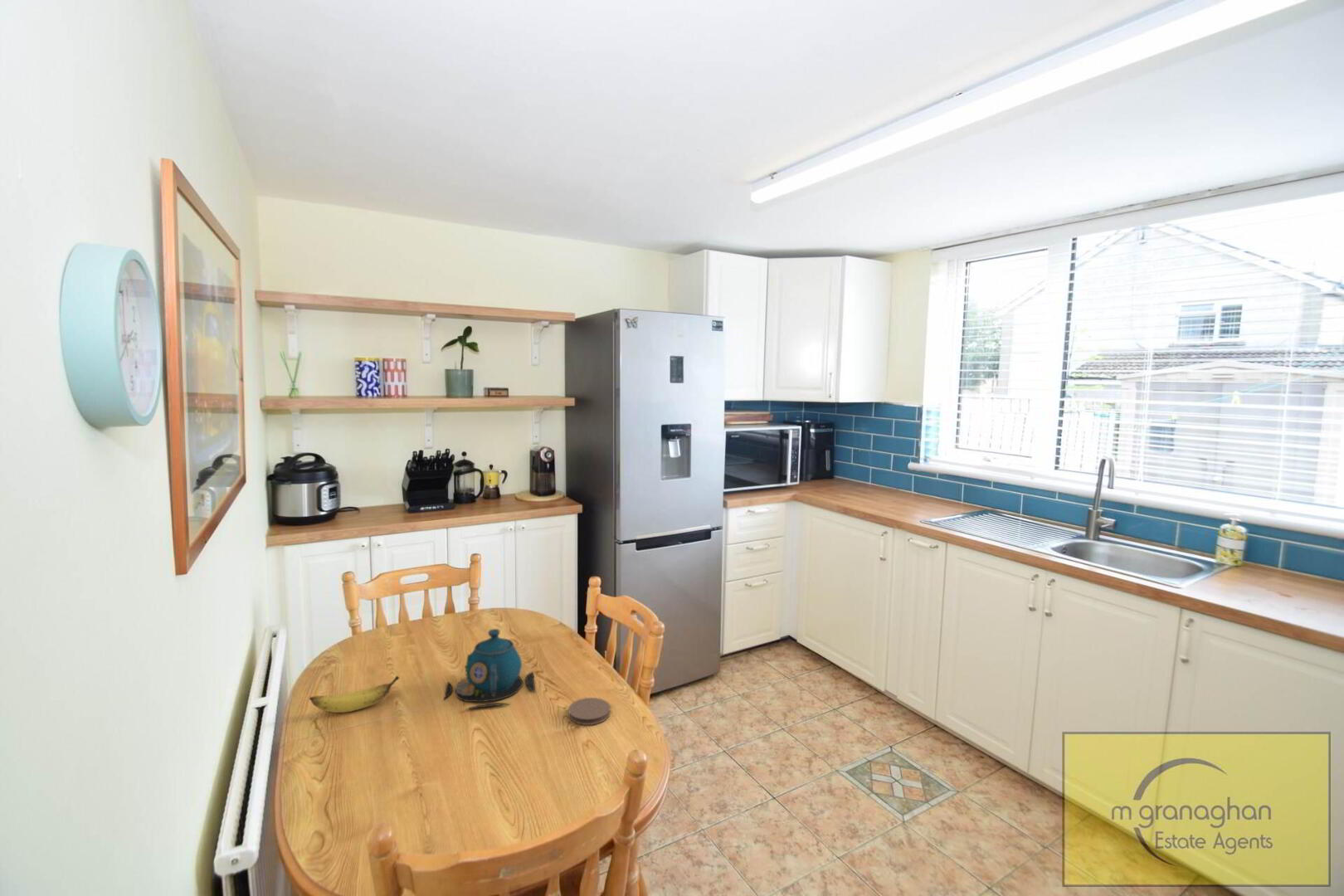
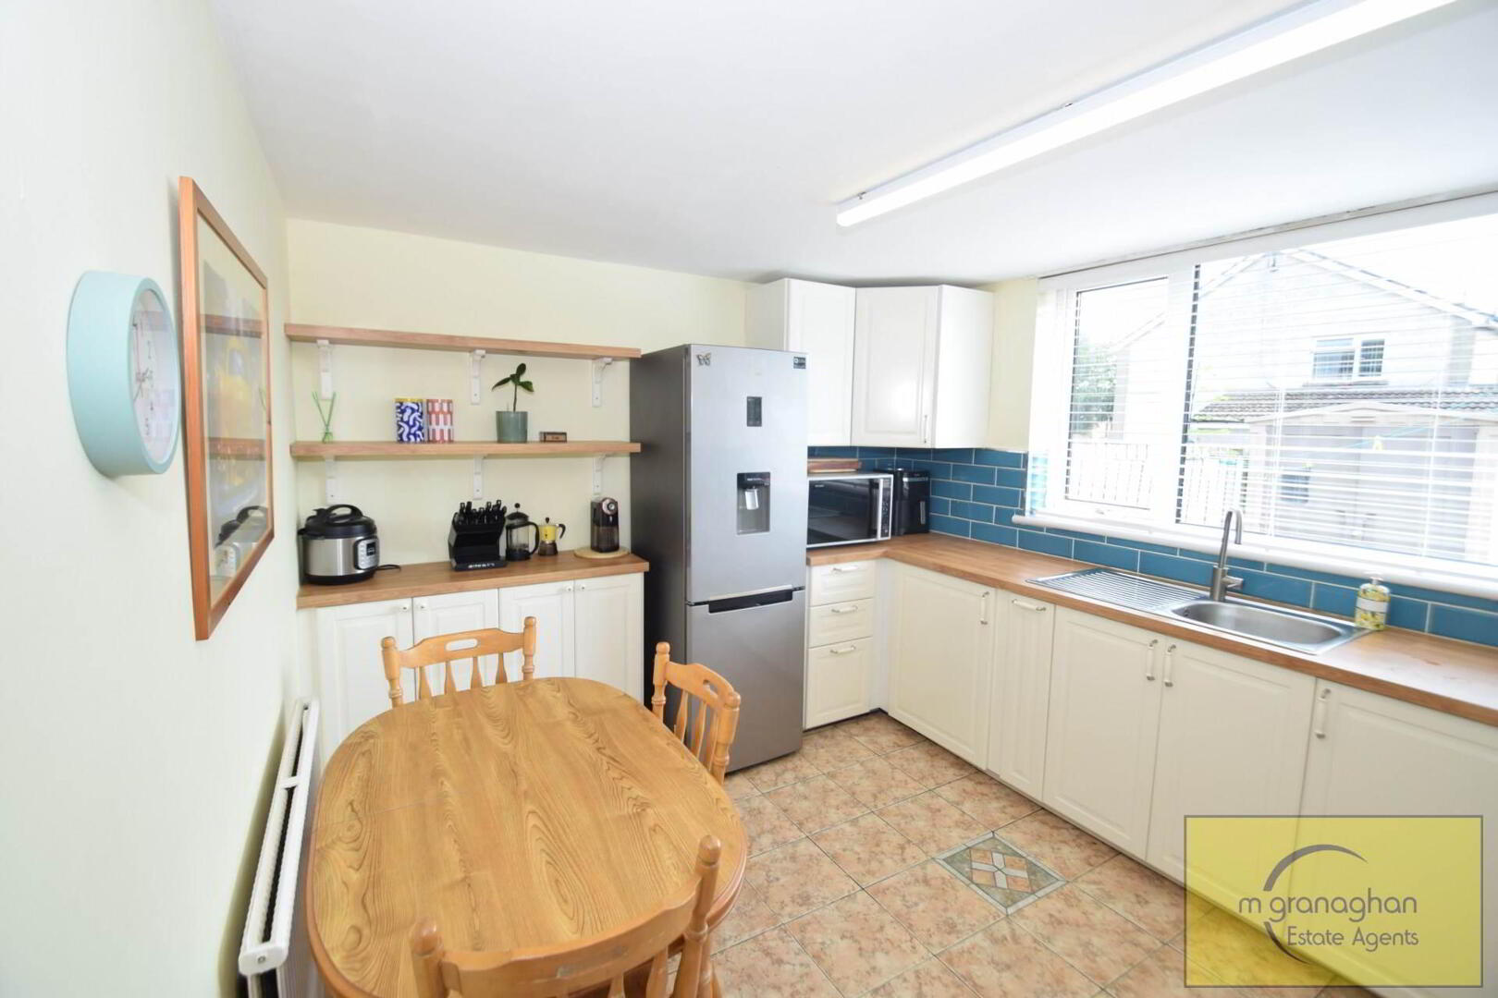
- banana [309,675,400,713]
- coaster [567,697,611,726]
- teapot [443,628,536,710]
